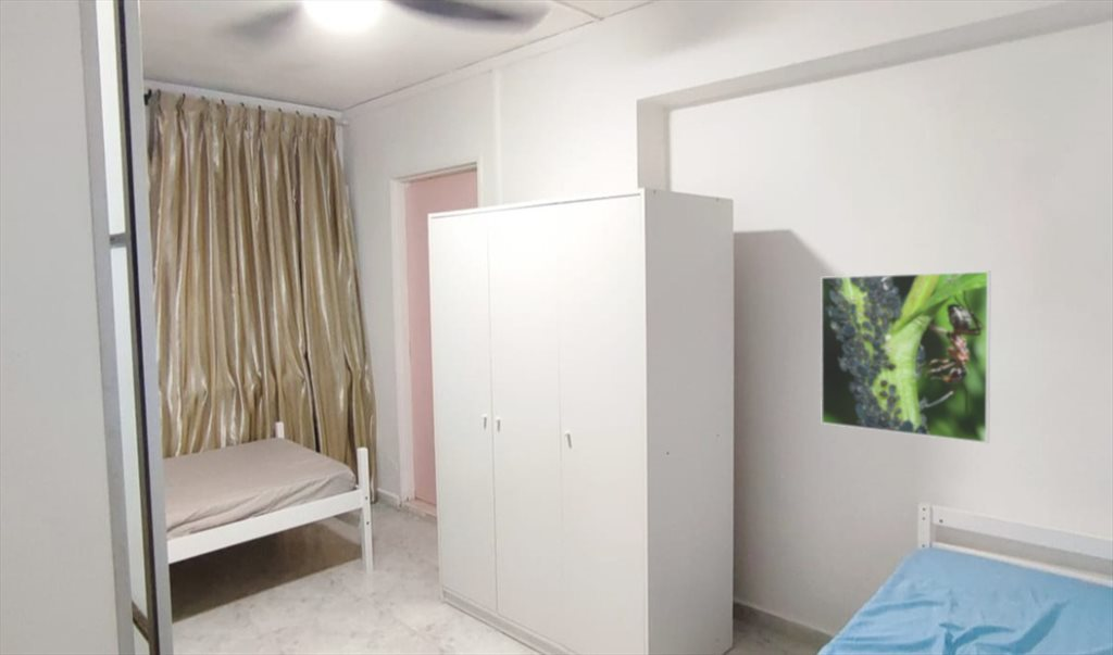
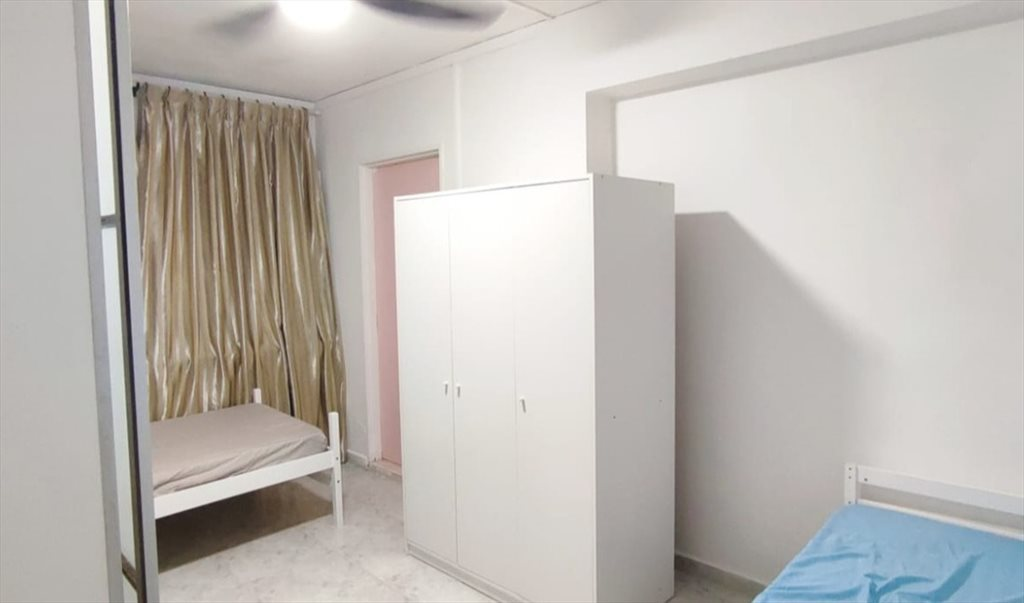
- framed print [820,270,992,444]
